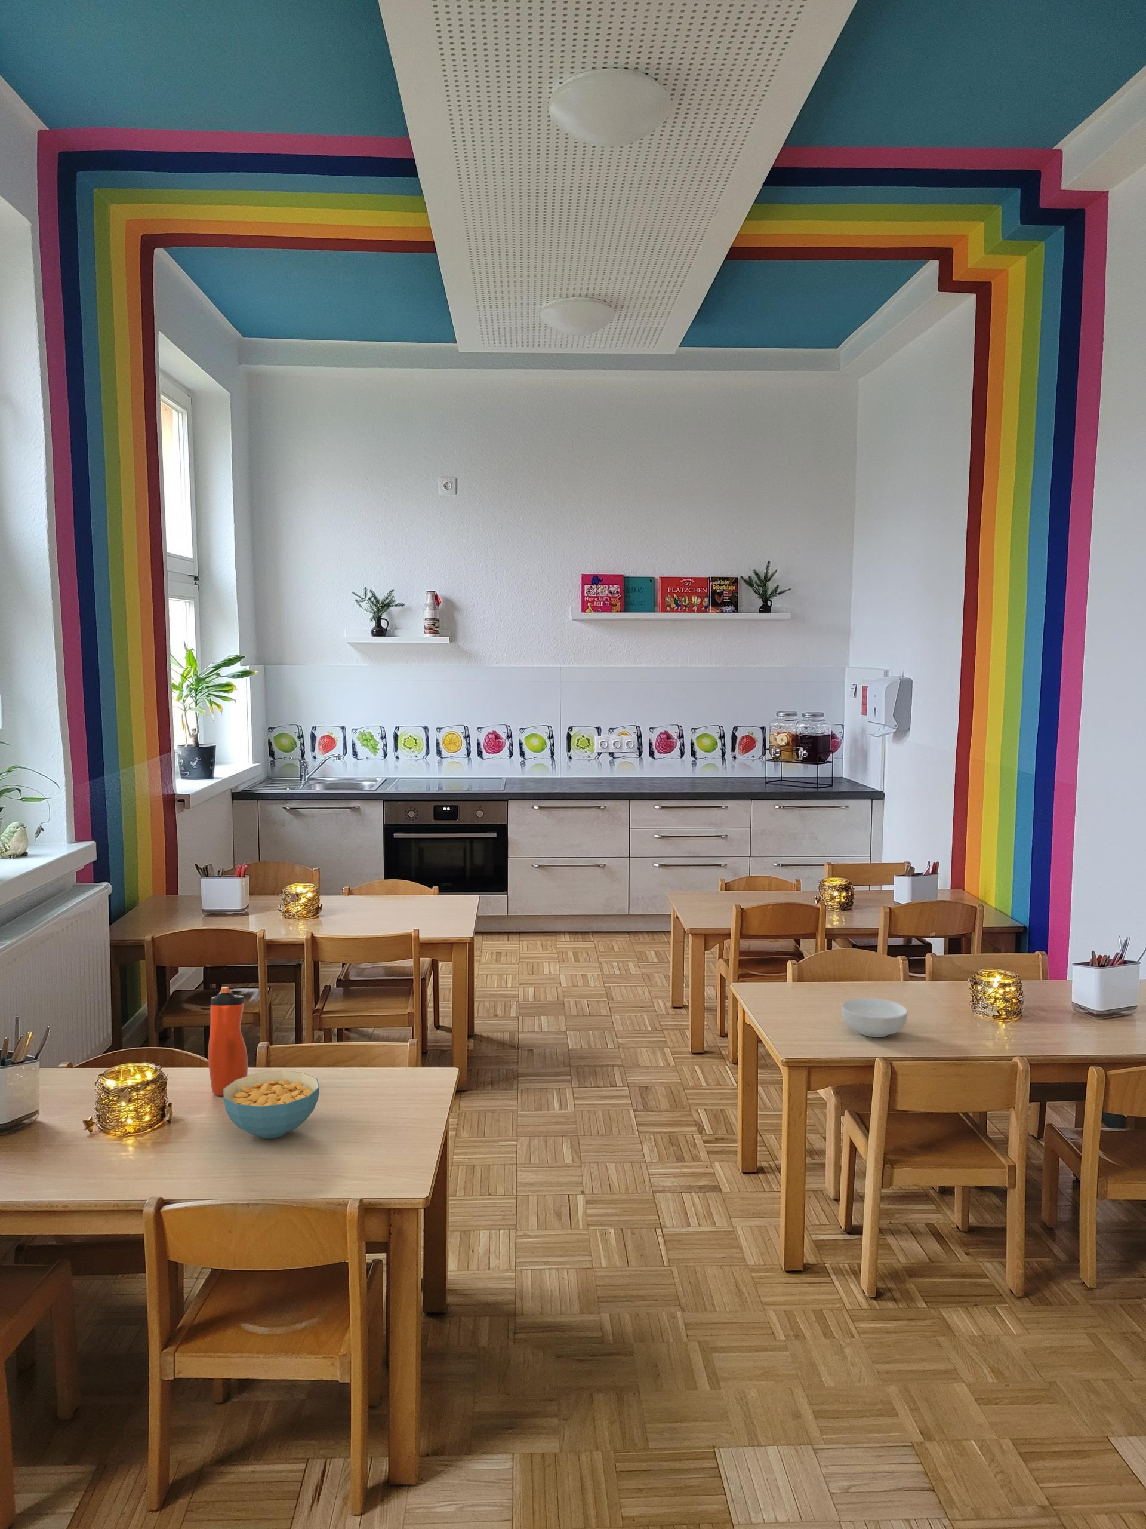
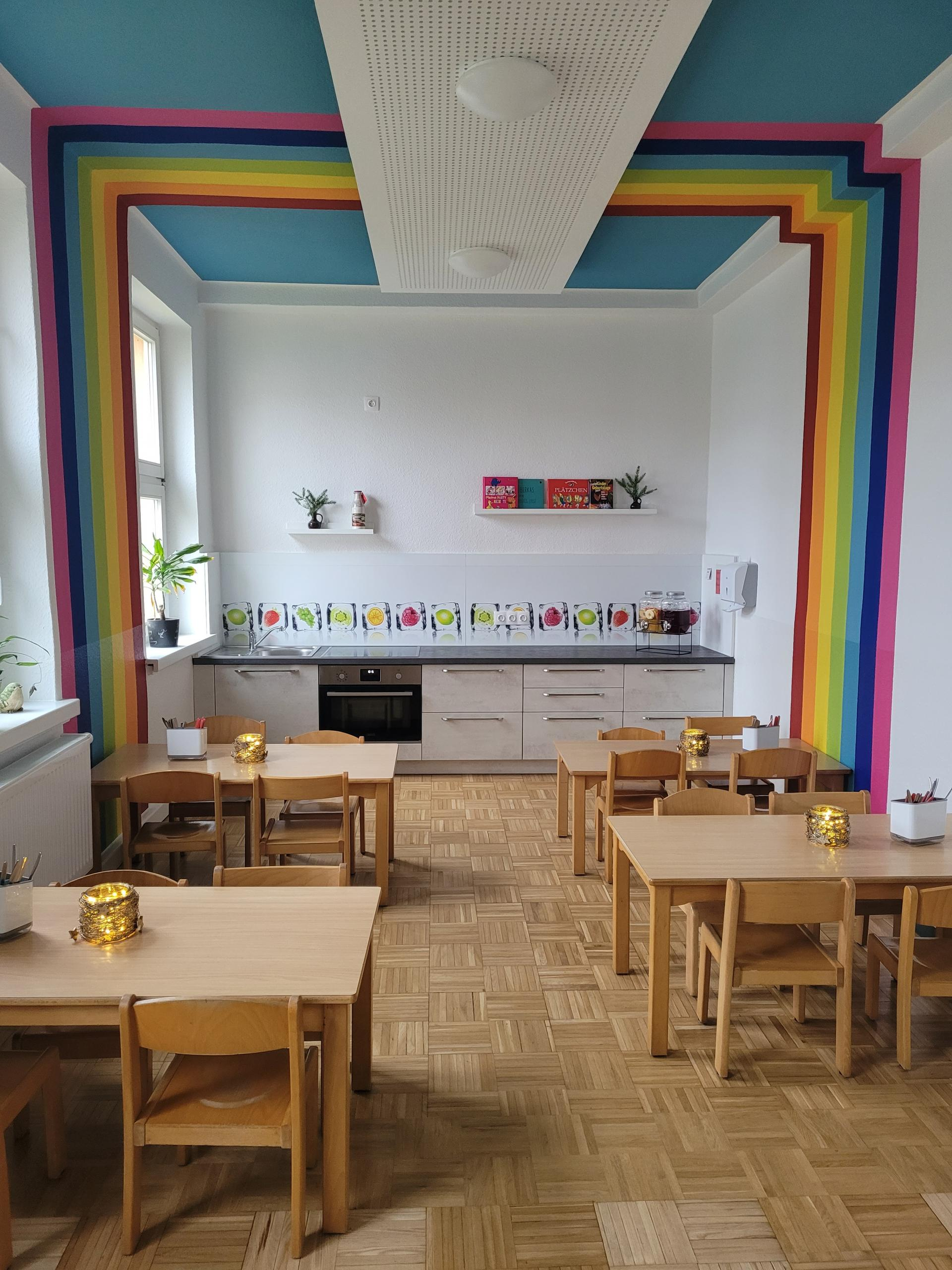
- water bottle [208,987,248,1096]
- cereal bowl [841,997,908,1038]
- cereal bowl [223,1070,320,1139]
